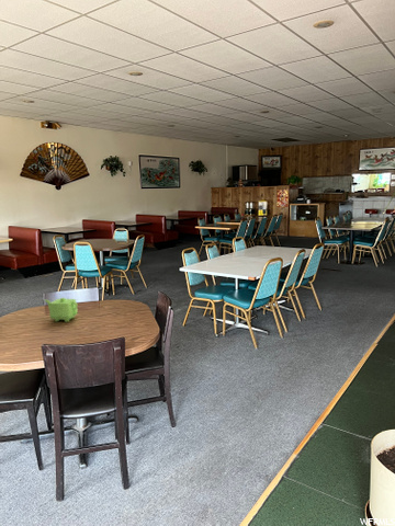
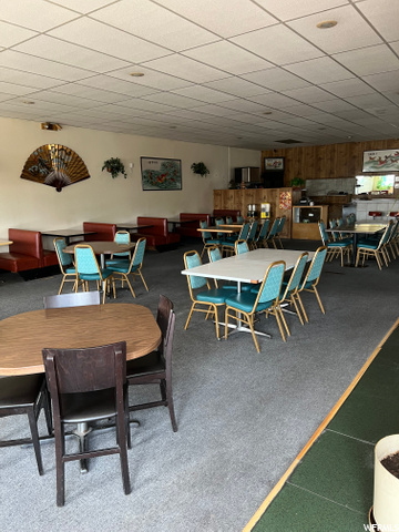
- teapot [44,297,79,323]
